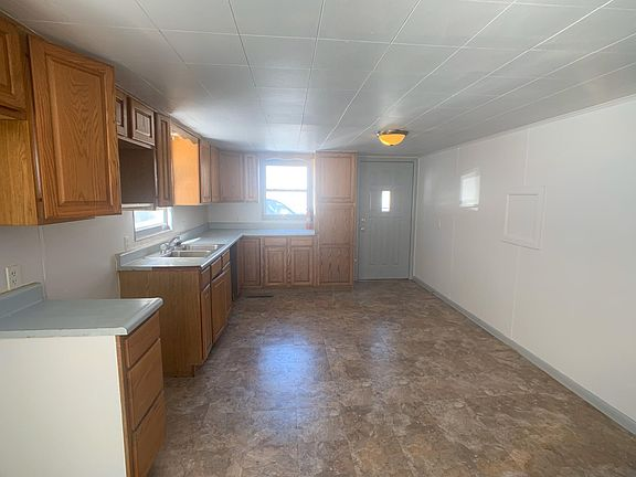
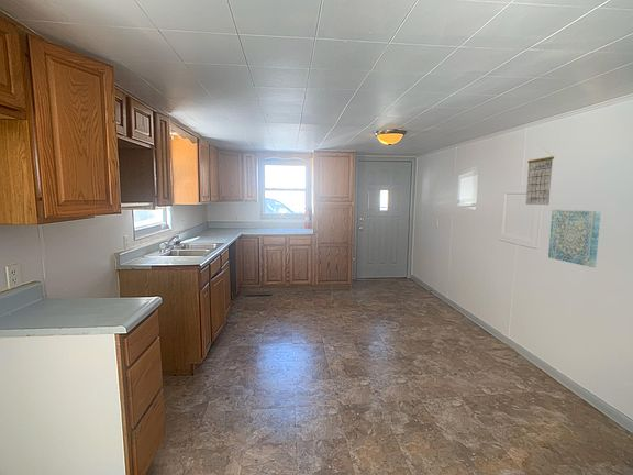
+ calendar [524,150,555,206]
+ wall art [547,209,602,268]
